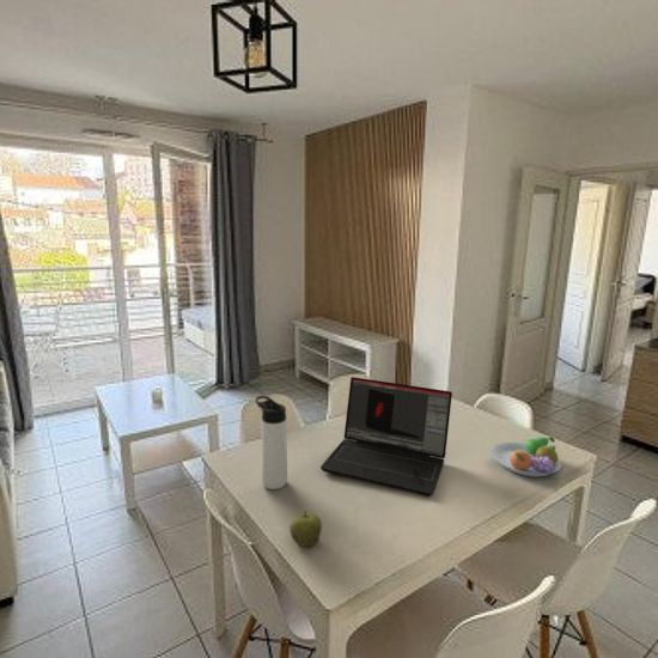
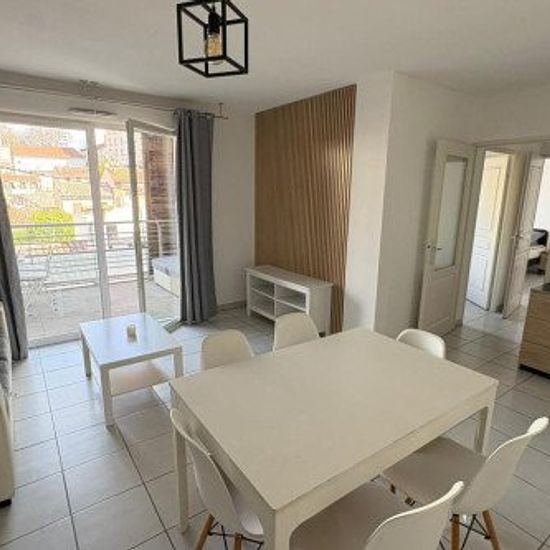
- thermos bottle [255,395,288,491]
- laptop [319,376,453,498]
- fruit bowl [491,435,562,479]
- apple [288,510,323,548]
